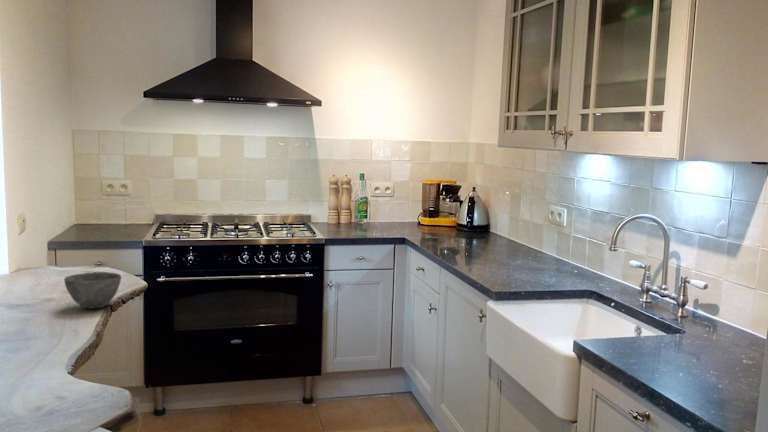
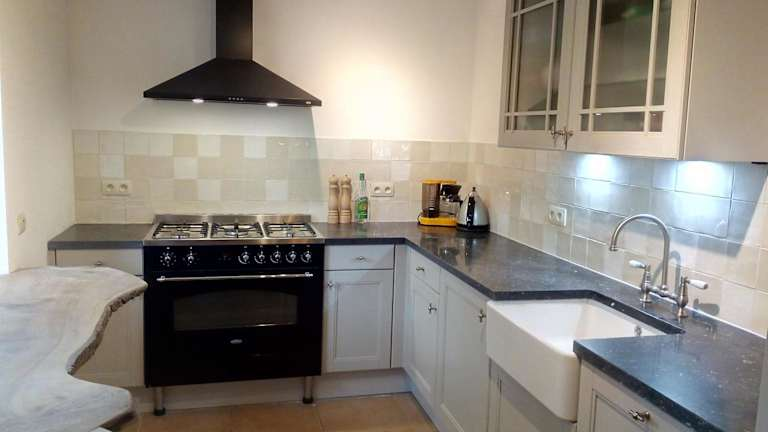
- bowl [63,271,122,310]
